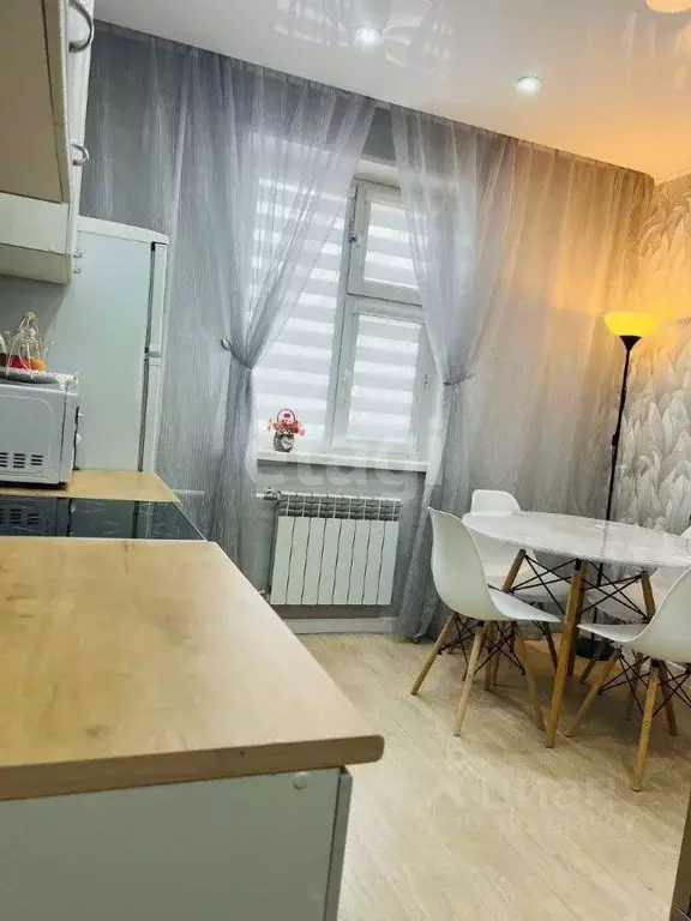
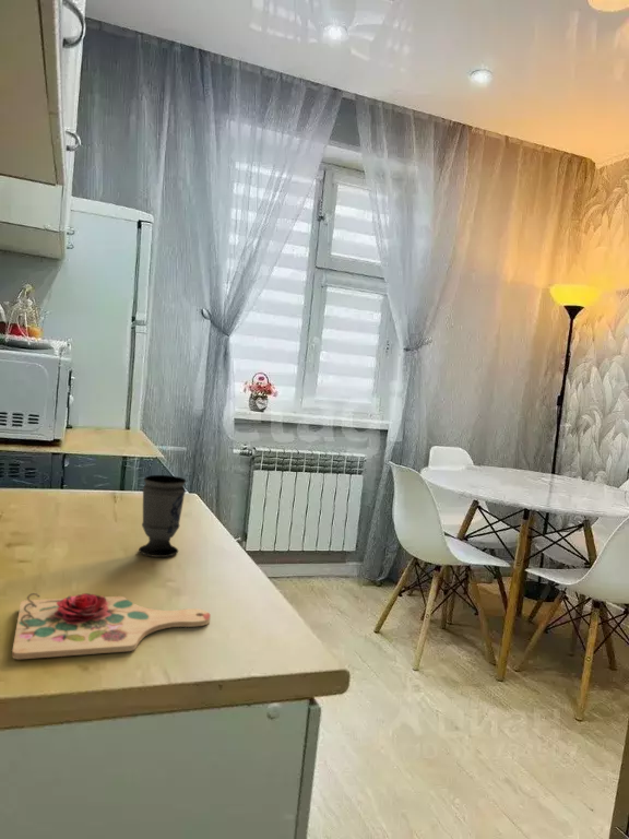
+ cutting board [11,592,212,660]
+ cup [138,474,187,558]
